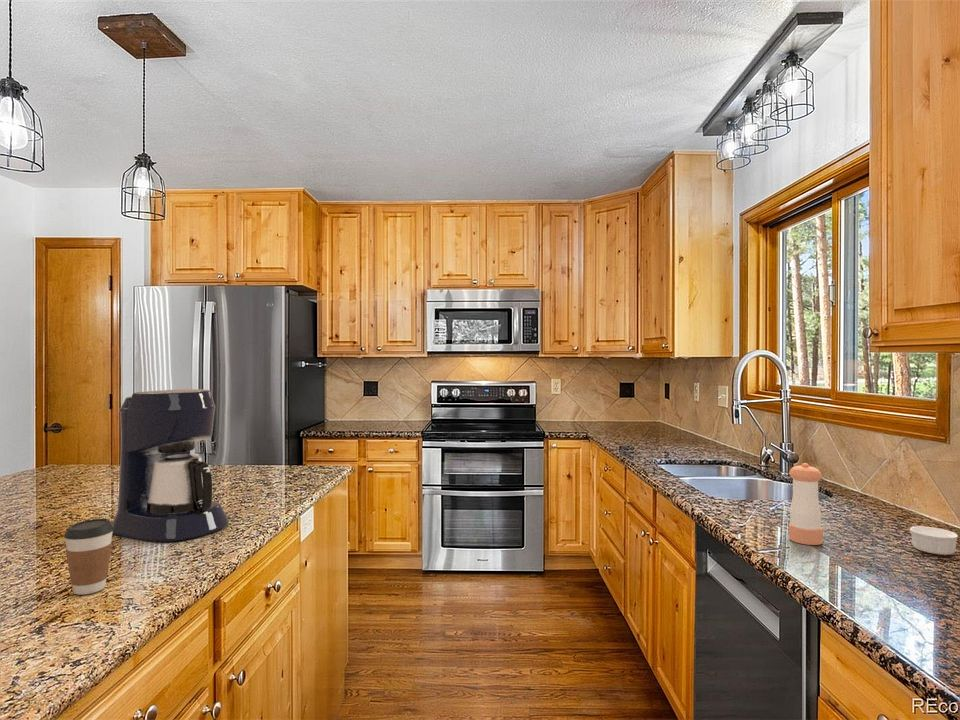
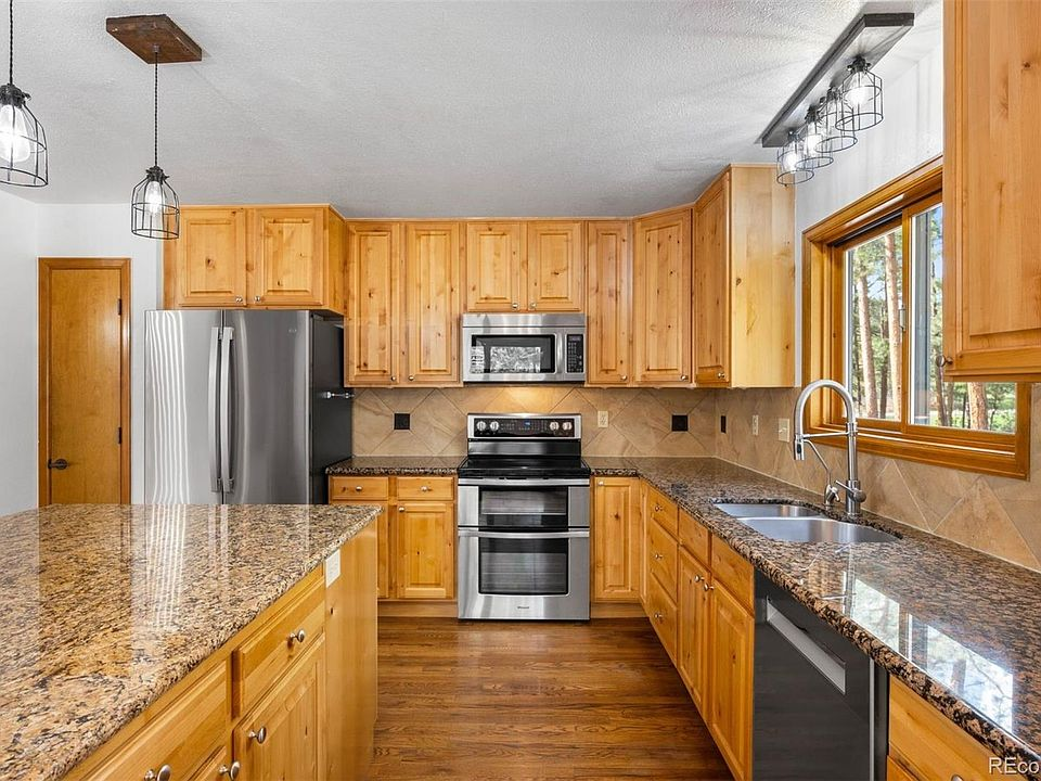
- ramekin [909,525,959,556]
- coffee maker [111,388,230,542]
- coffee cup [63,518,113,596]
- pepper shaker [788,462,824,546]
